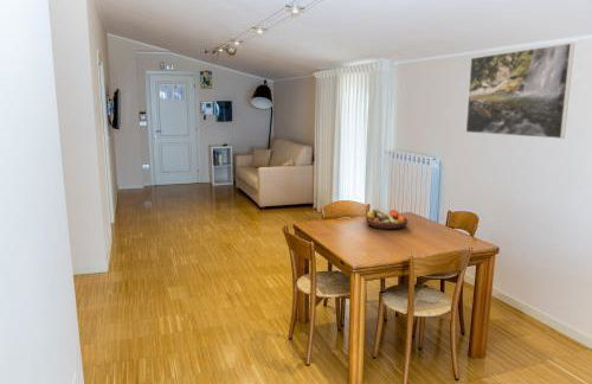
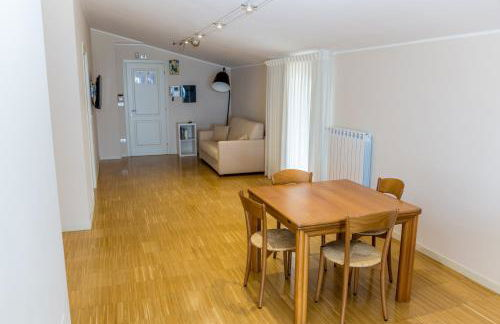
- fruit bowl [365,206,408,230]
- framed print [465,41,575,140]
